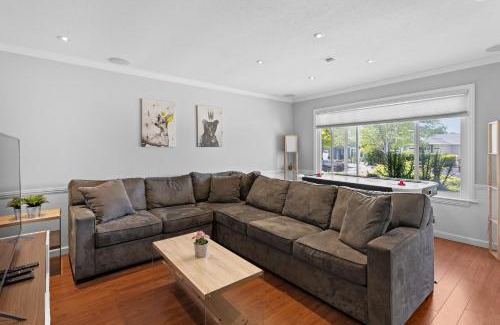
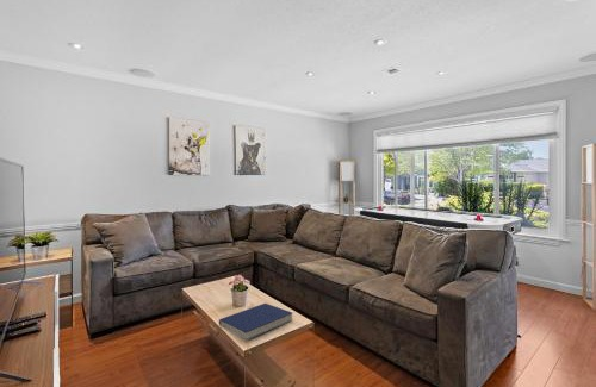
+ book [218,302,293,342]
